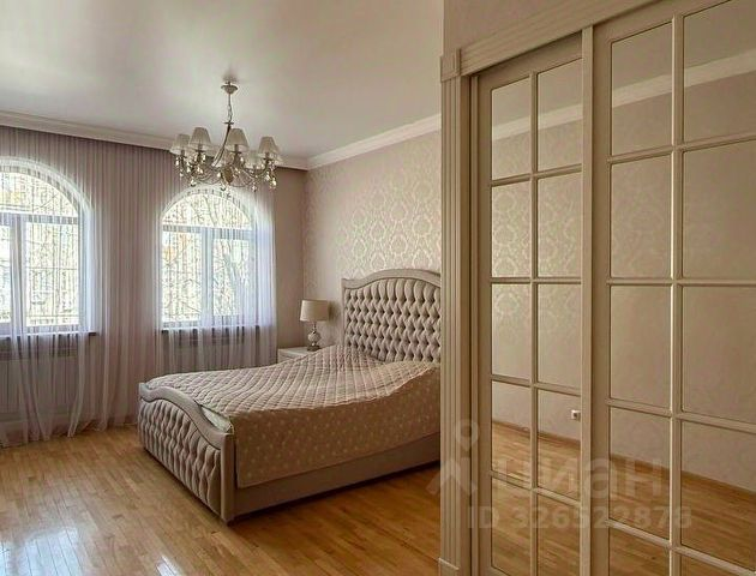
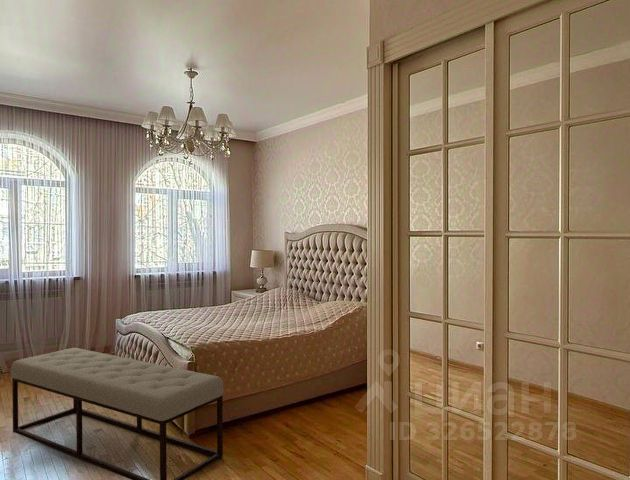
+ bench [10,347,225,480]
